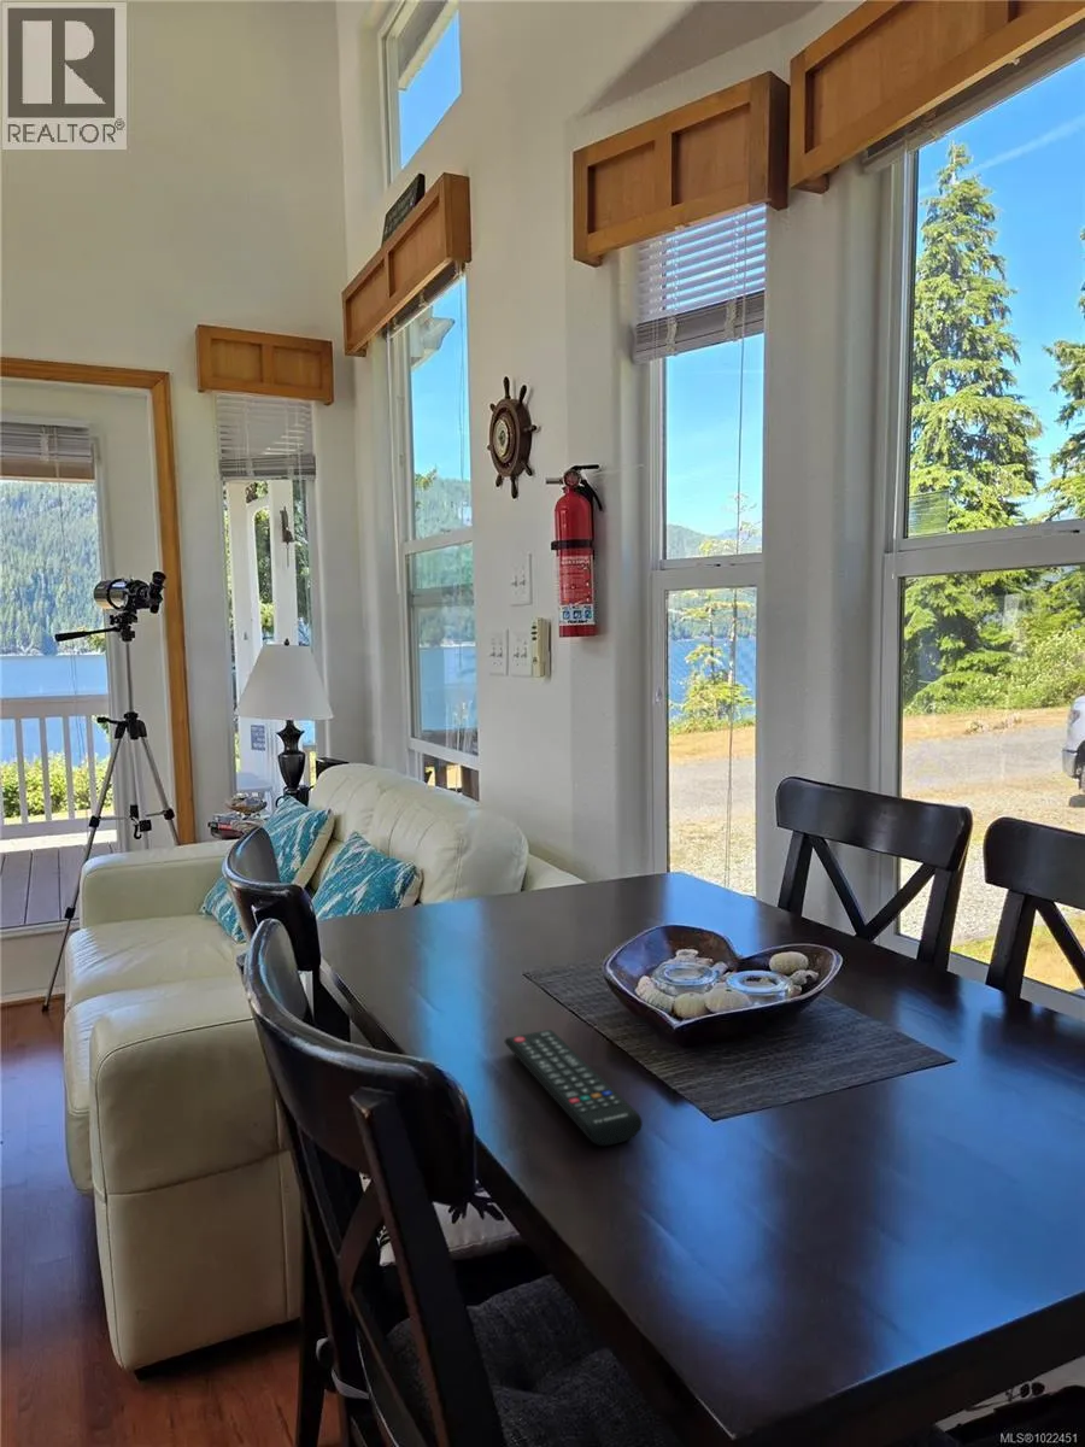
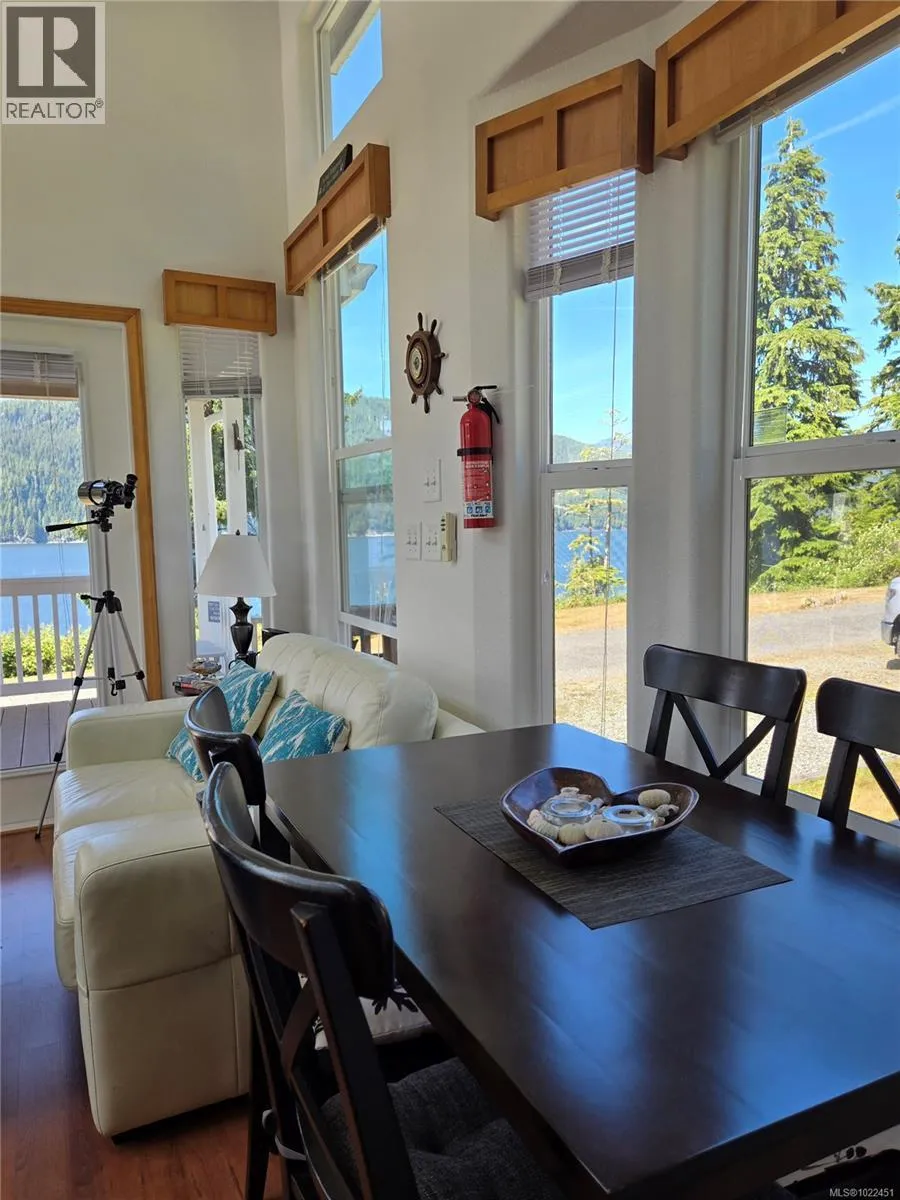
- remote control [504,1029,644,1147]
